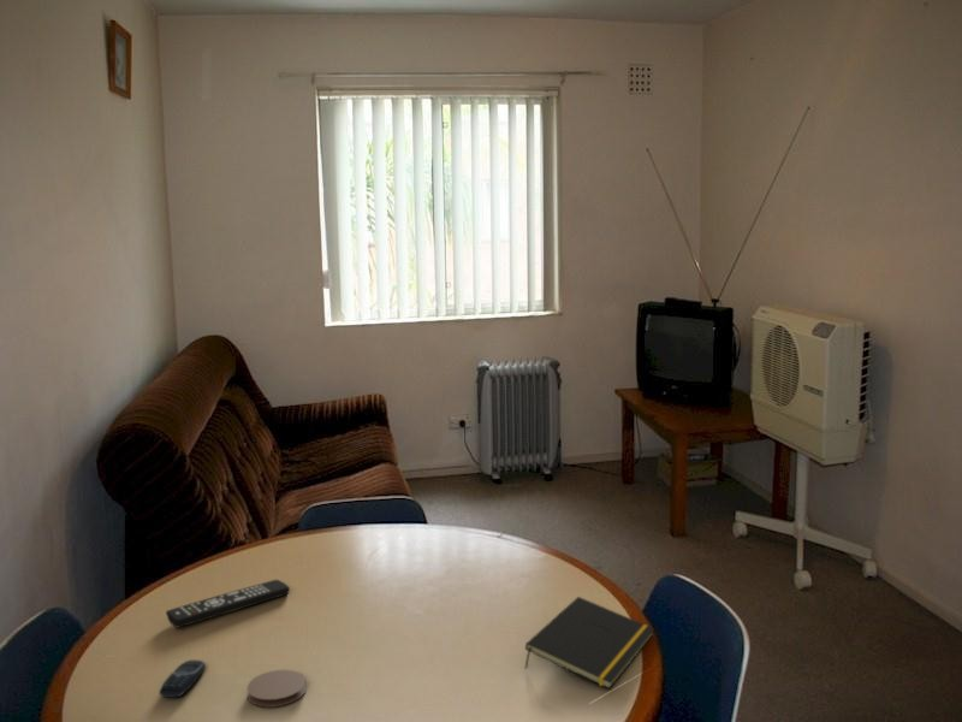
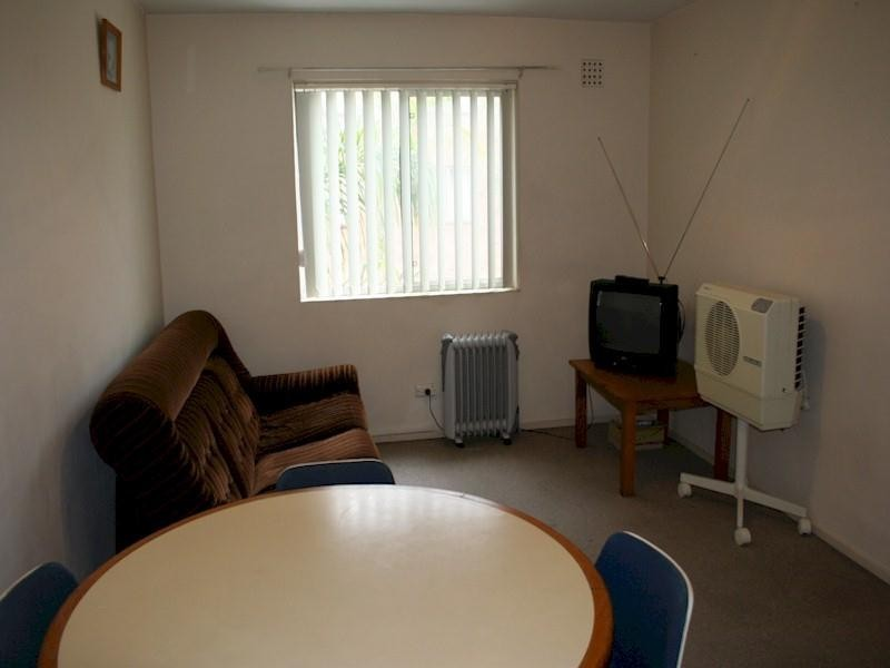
- remote control [165,579,291,629]
- mobile phone [158,659,207,698]
- coaster [245,669,308,709]
- notepad [524,596,655,691]
